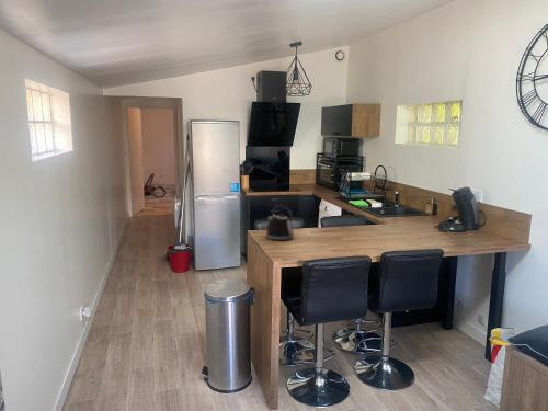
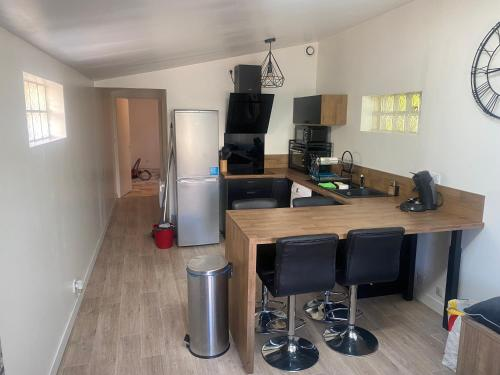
- kettle [265,204,295,242]
